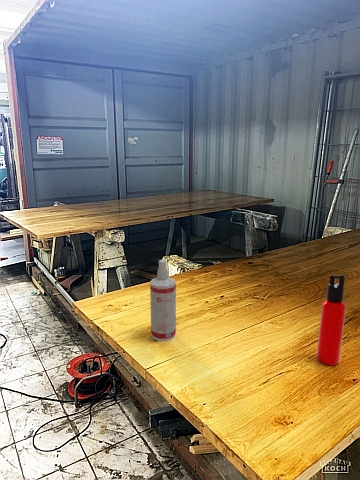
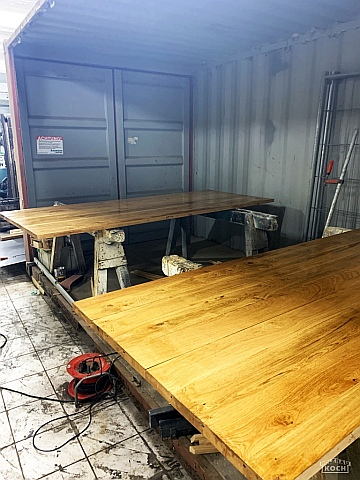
- spray bottle [149,259,177,342]
- water bottle [316,274,347,366]
